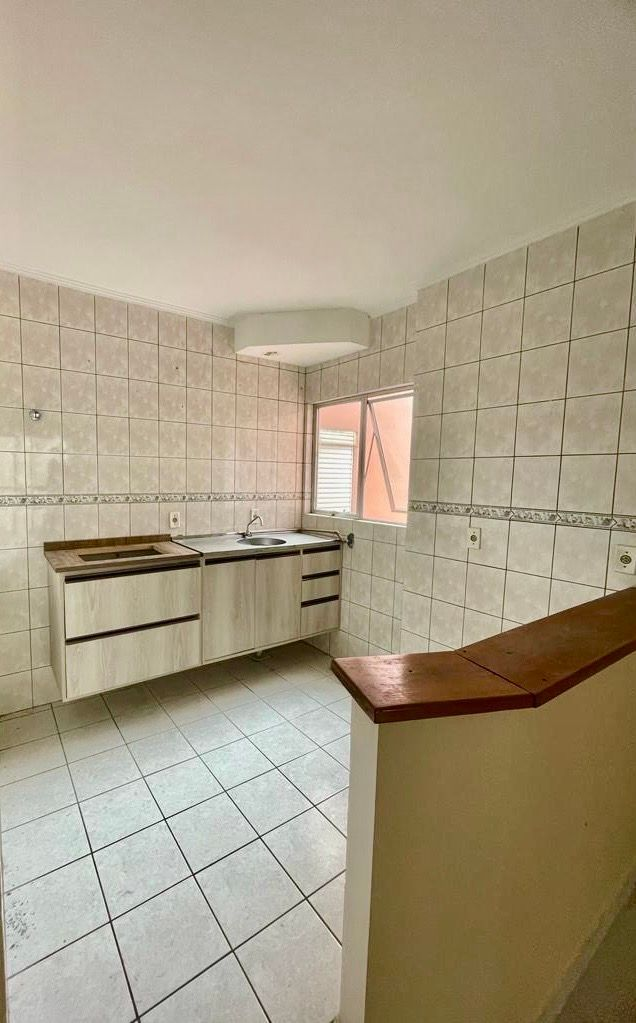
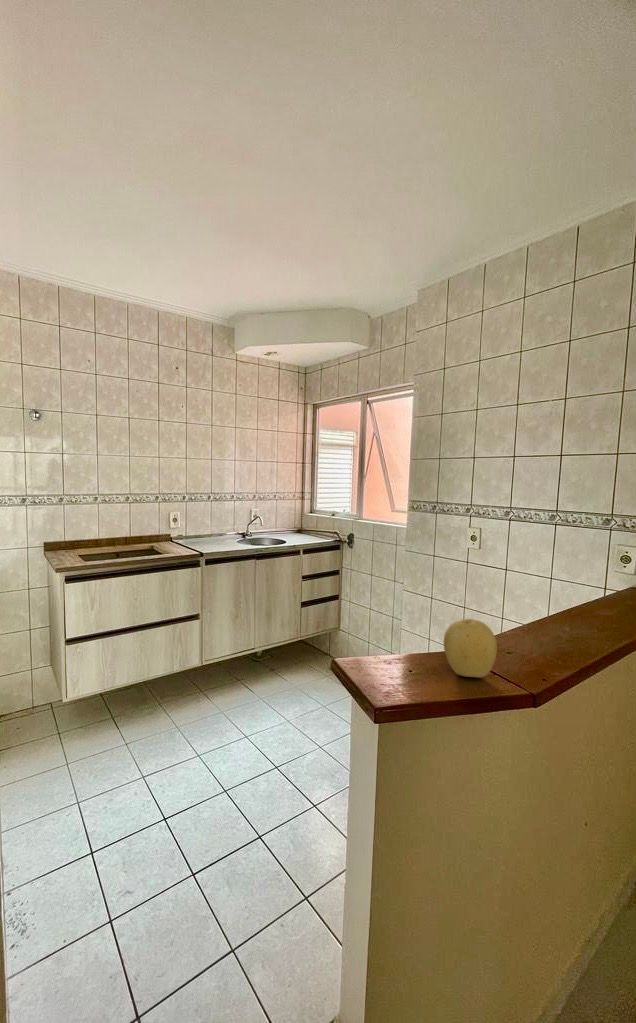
+ fruit [442,618,498,679]
